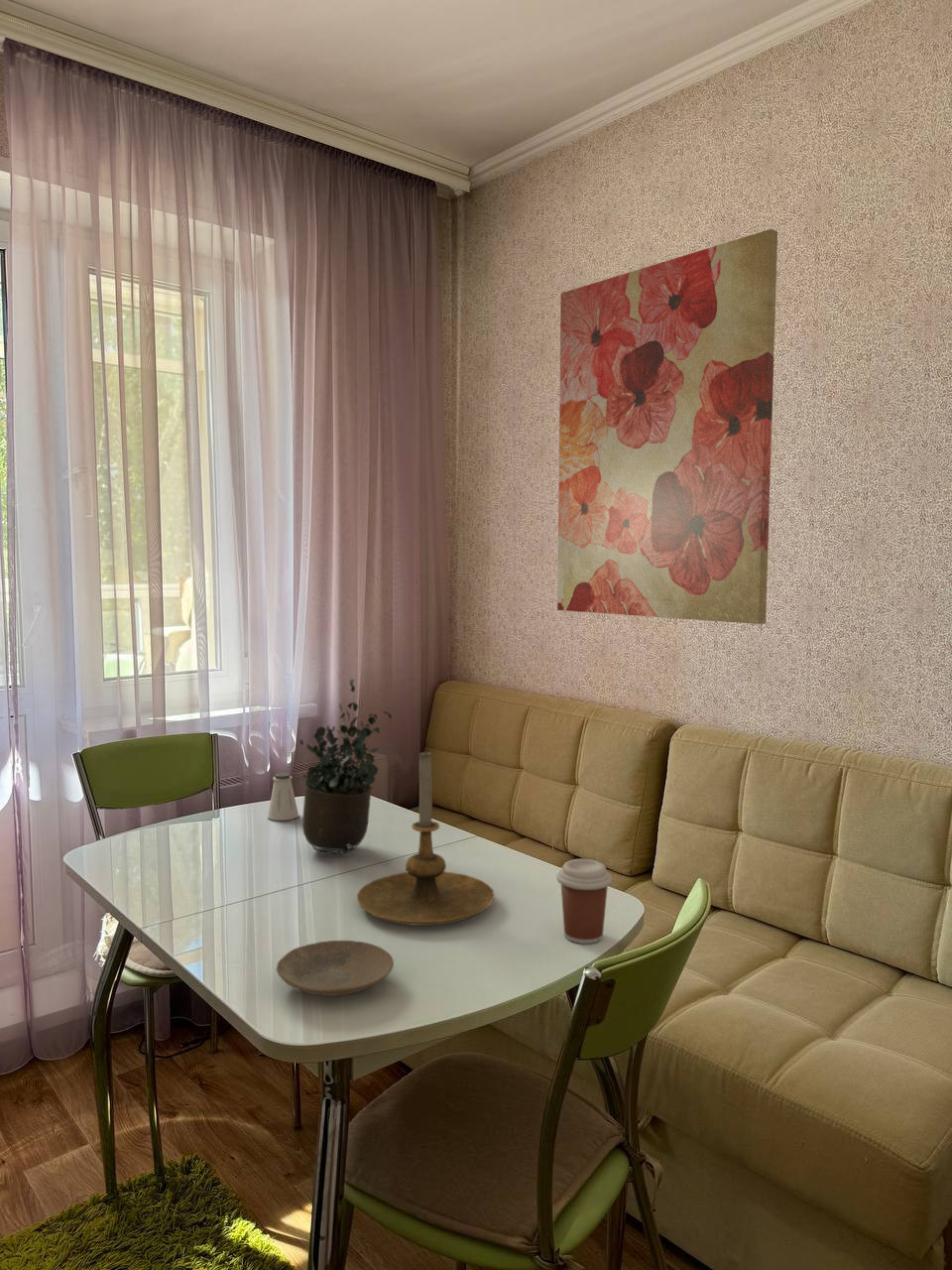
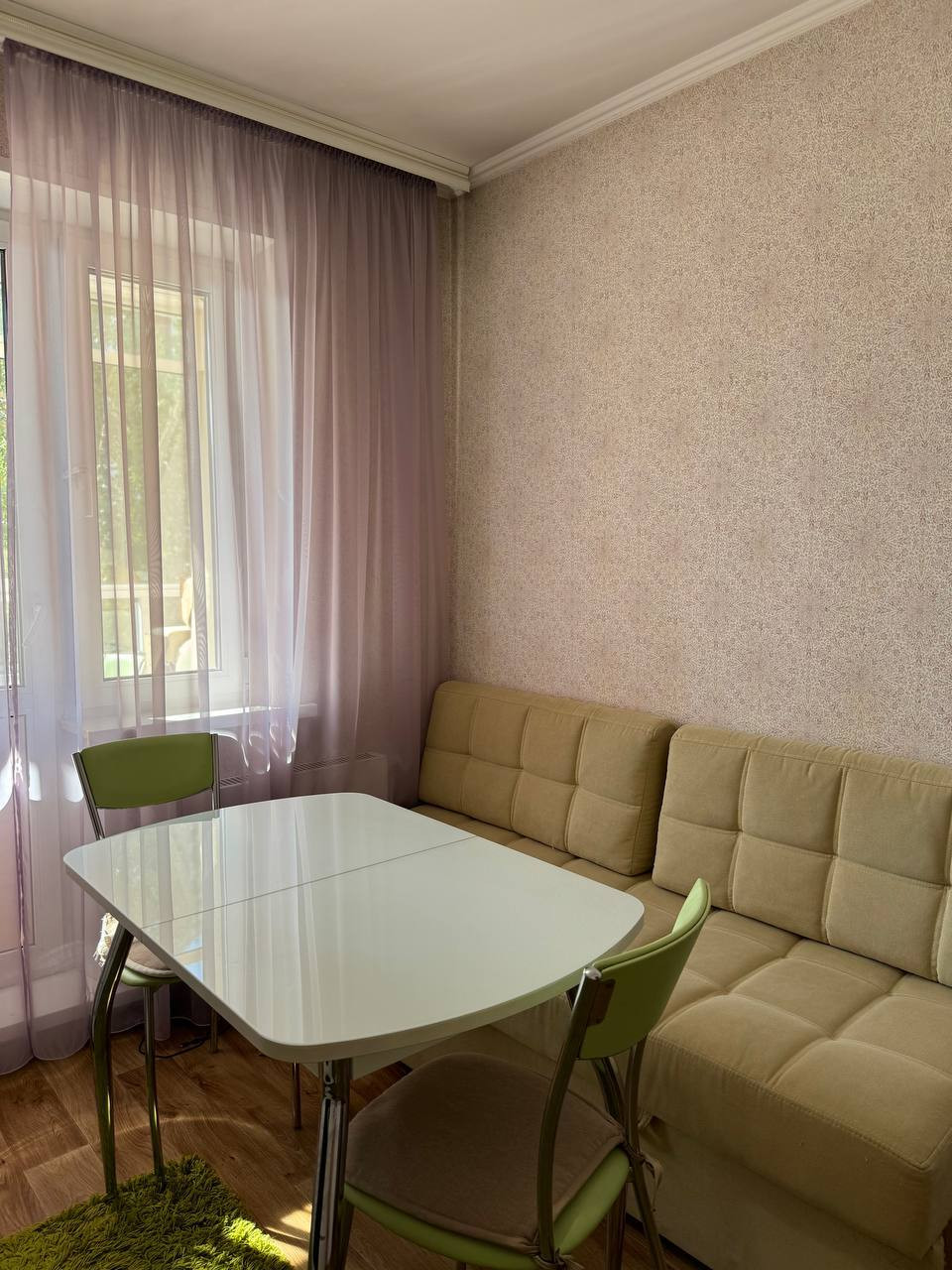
- potted plant [295,678,393,855]
- candle holder [356,750,496,927]
- saltshaker [267,772,299,822]
- plate [276,940,395,997]
- wall art [556,228,778,625]
- coffee cup [555,858,613,945]
